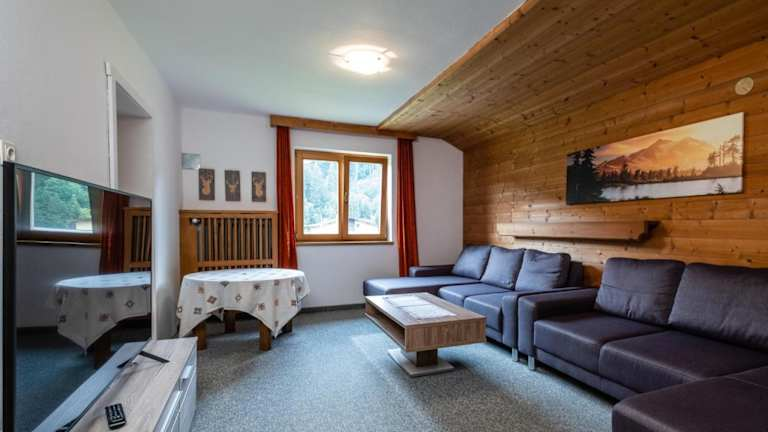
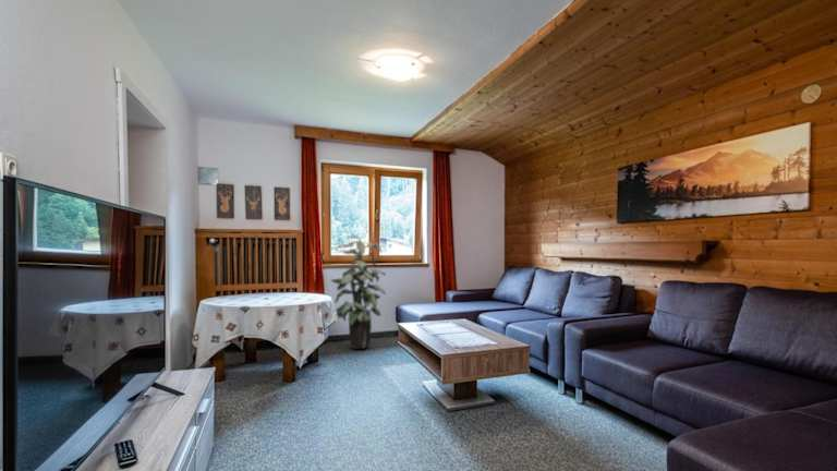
+ indoor plant [329,234,387,350]
